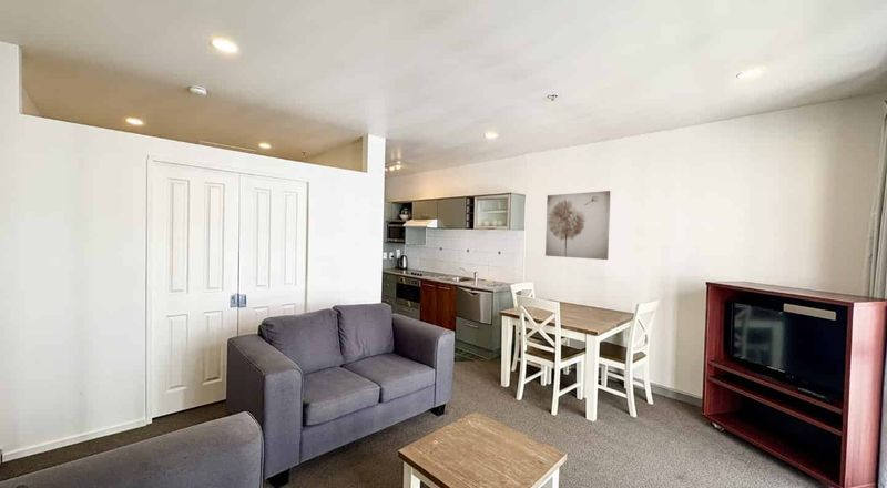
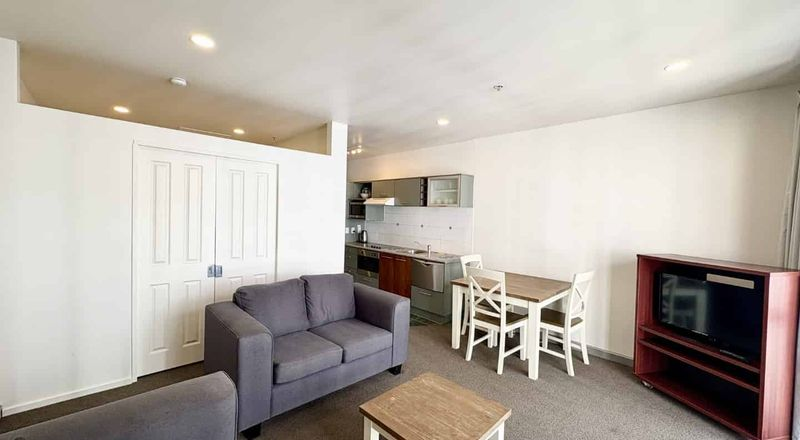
- wall art [544,190,611,261]
